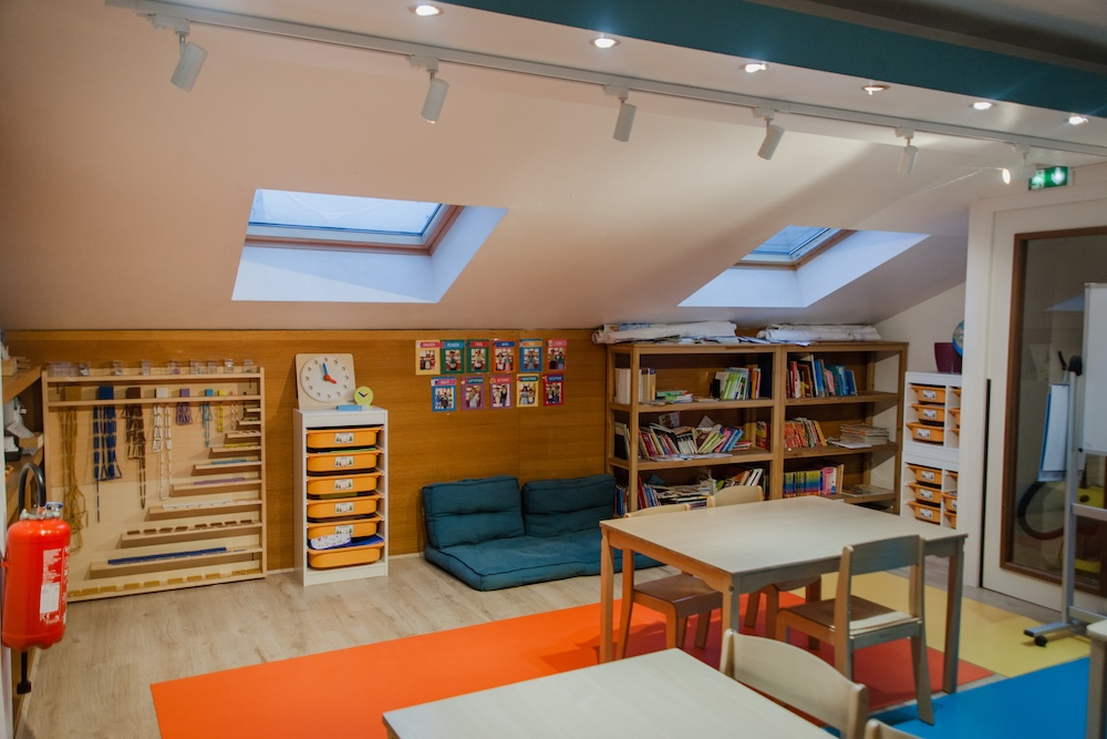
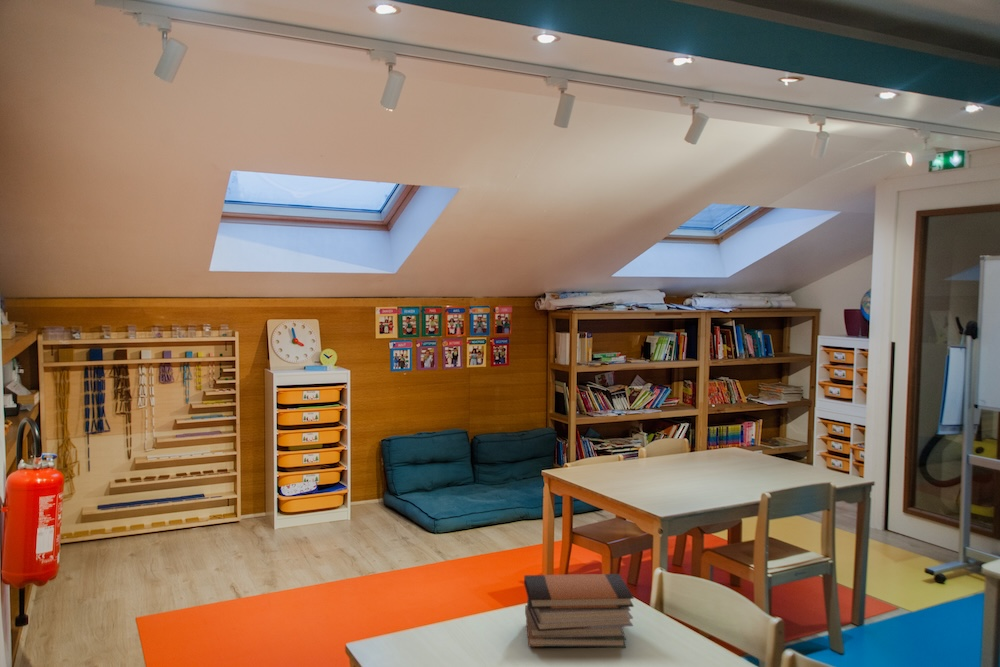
+ book stack [523,573,635,648]
